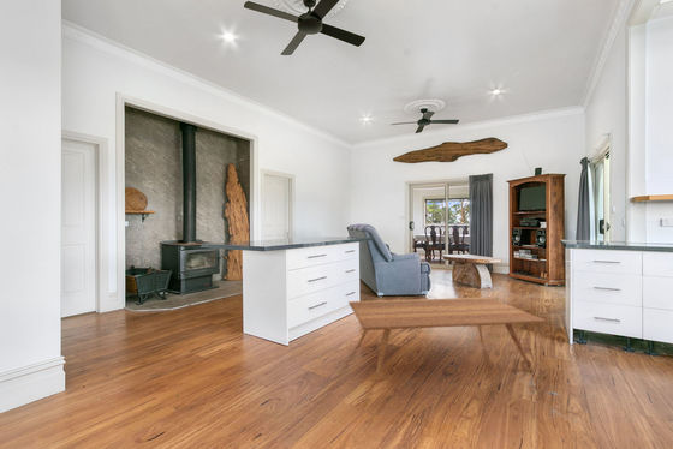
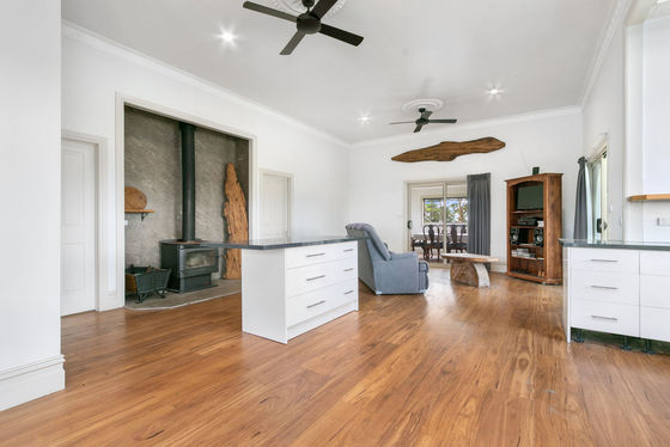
- coffee table [347,297,548,382]
